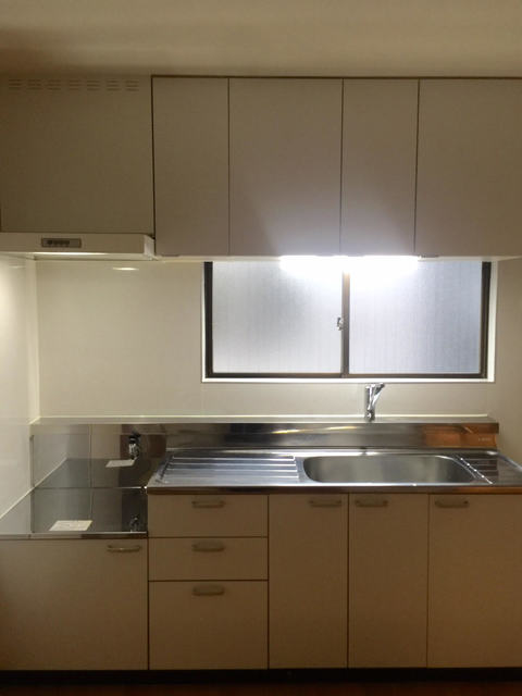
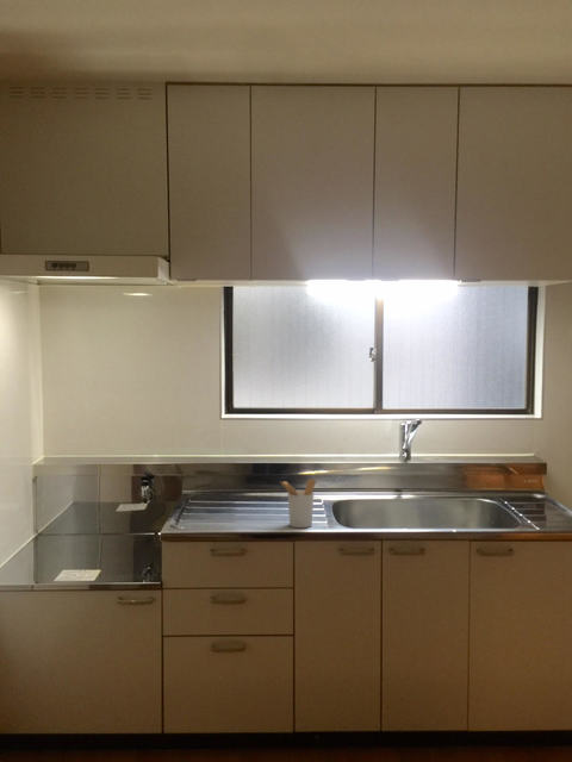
+ utensil holder [279,477,317,529]
